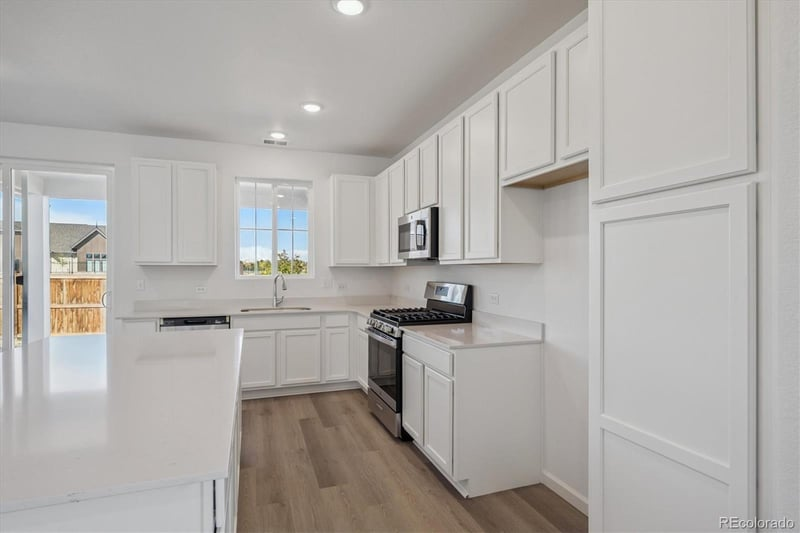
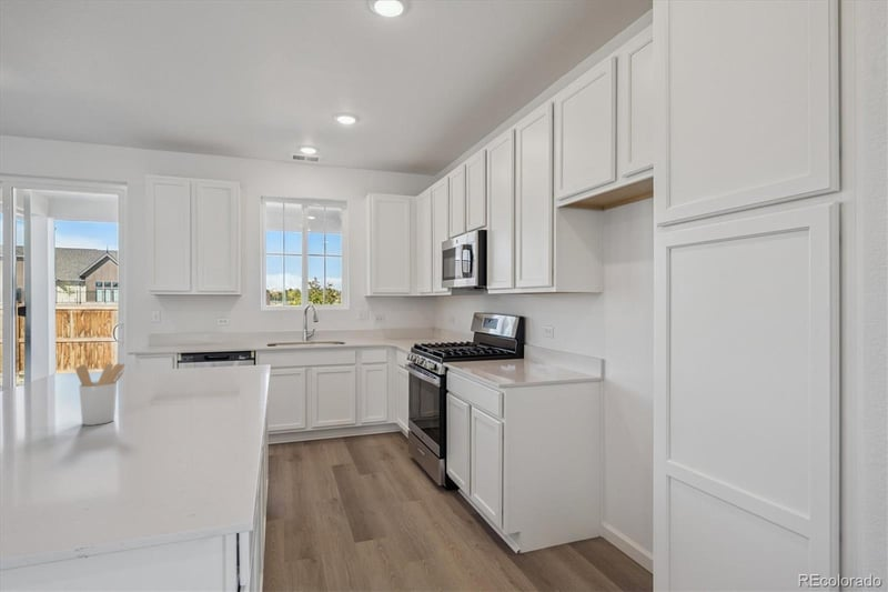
+ utensil holder [74,362,127,427]
